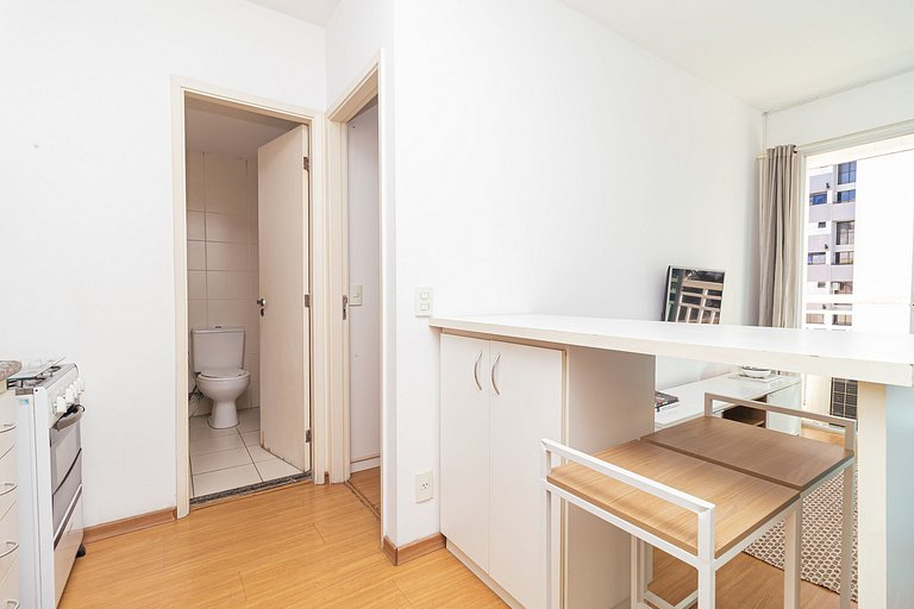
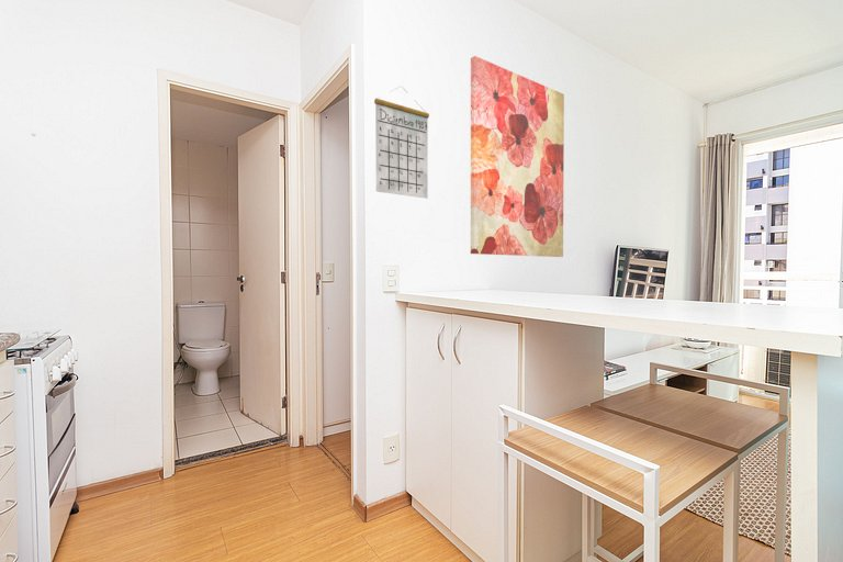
+ calendar [373,85,430,200]
+ wall art [470,55,565,258]
